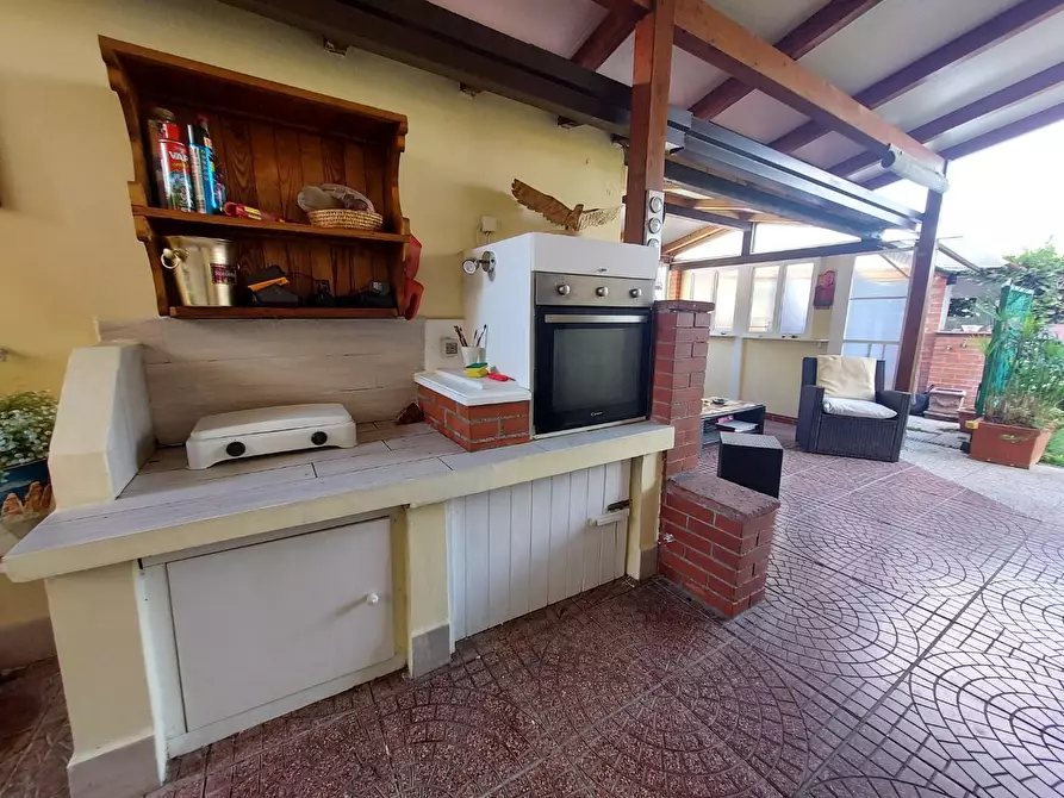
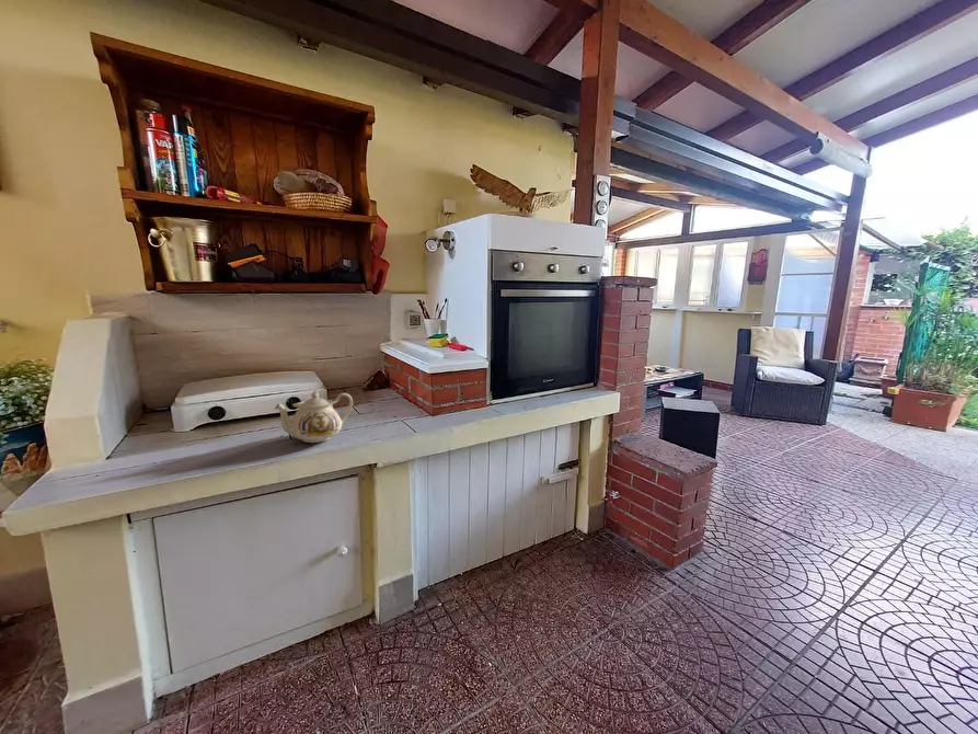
+ teapot [274,390,354,444]
